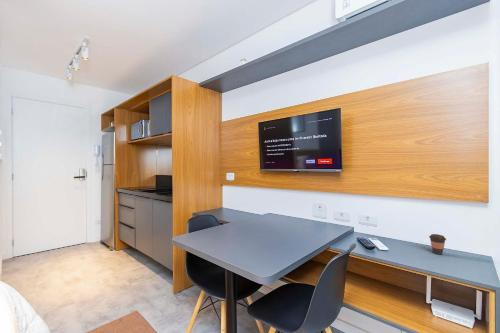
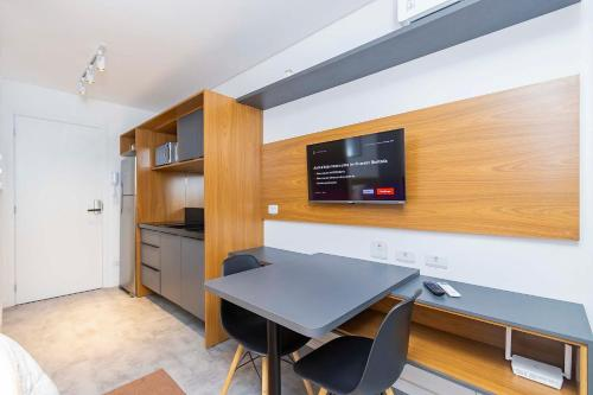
- coffee cup [428,233,447,255]
